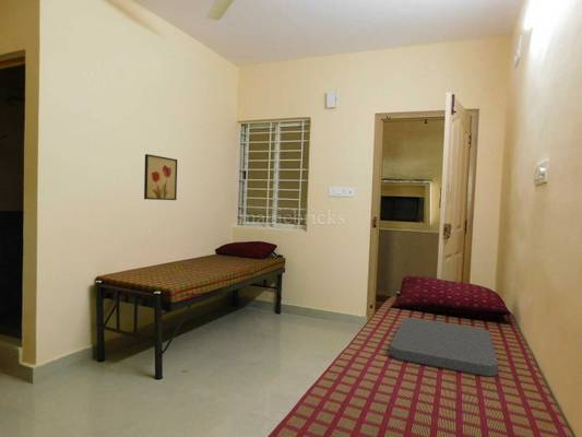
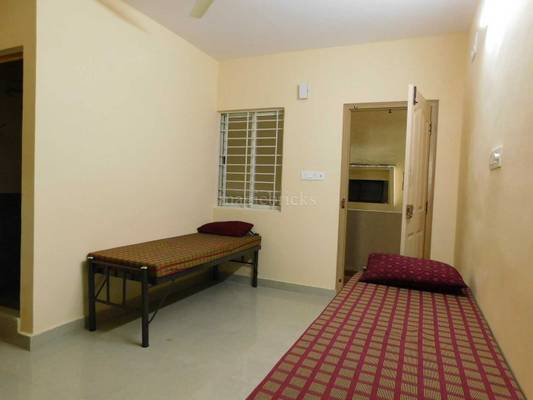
- wall art [143,153,178,201]
- cushion [389,317,499,378]
